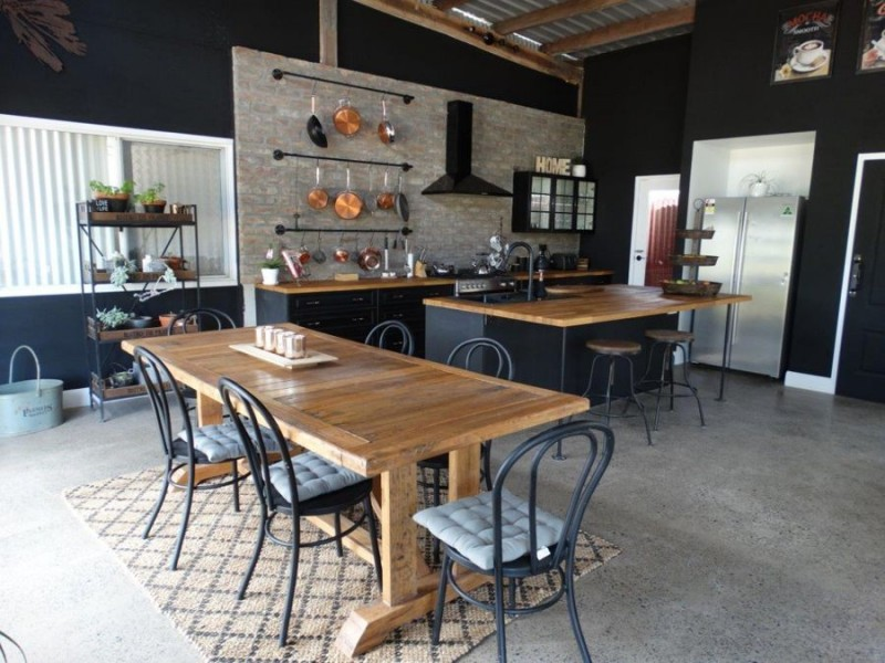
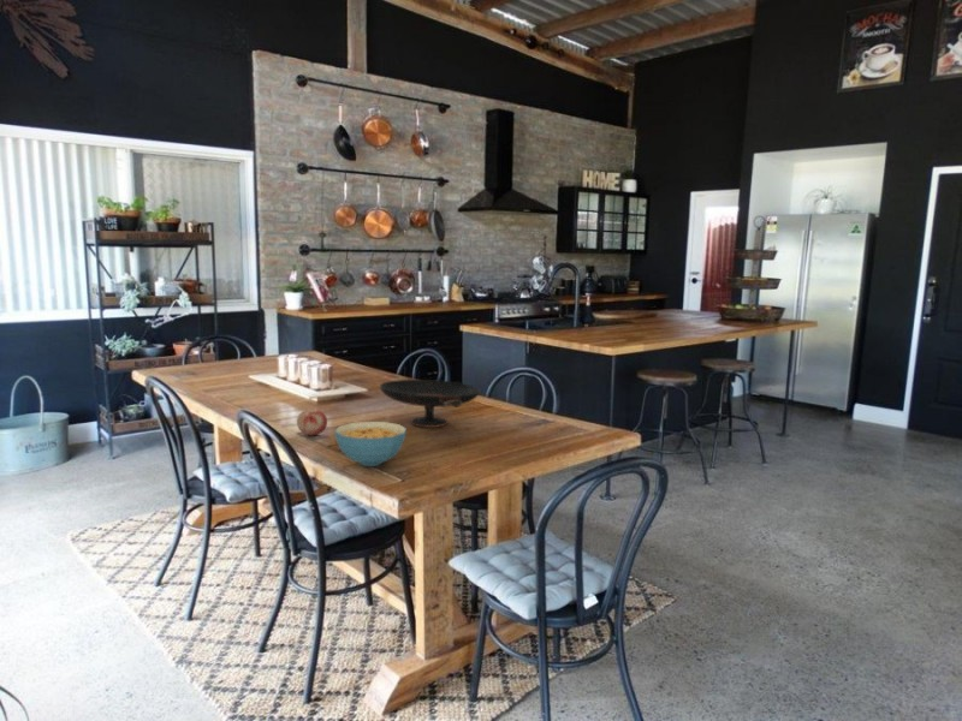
+ fruit [296,409,328,436]
+ cereal bowl [334,421,408,467]
+ decorative bowl [379,377,481,429]
